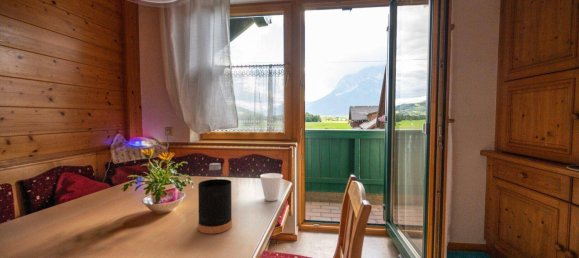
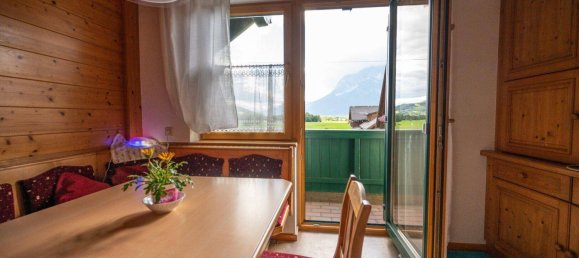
- cup [259,172,284,202]
- bottle [197,162,233,235]
